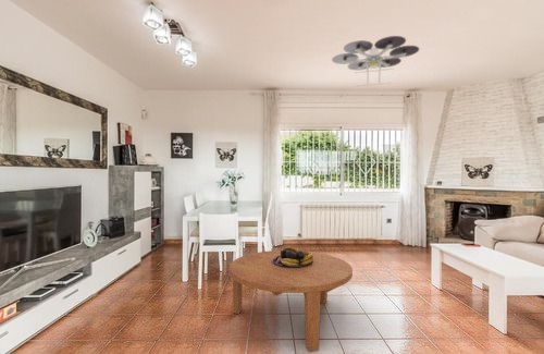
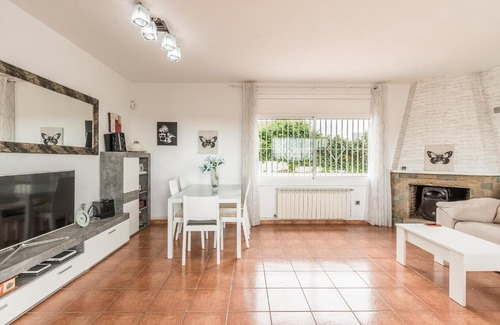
- ceiling light [331,35,420,87]
- coffee table [228,249,354,353]
- fruit bowl [272,246,313,268]
